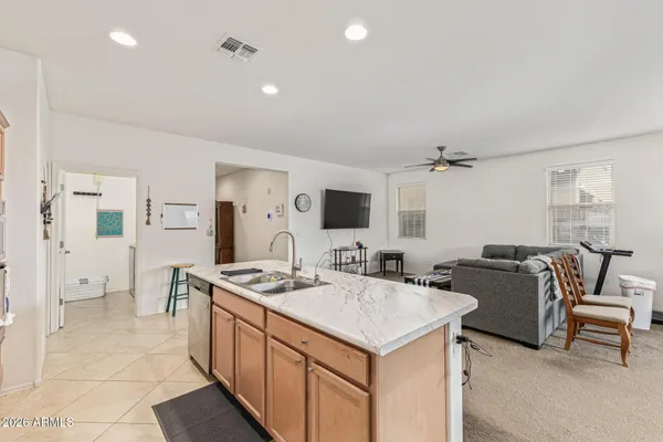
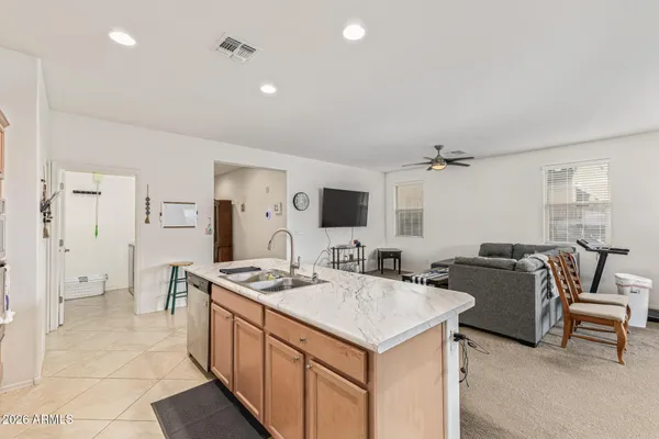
- wall art [95,208,125,239]
